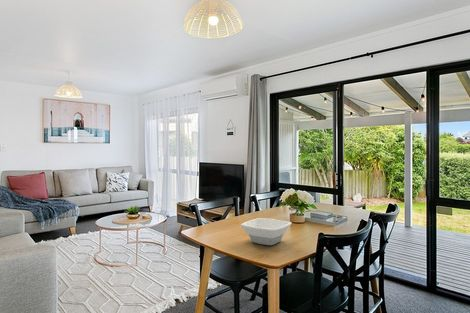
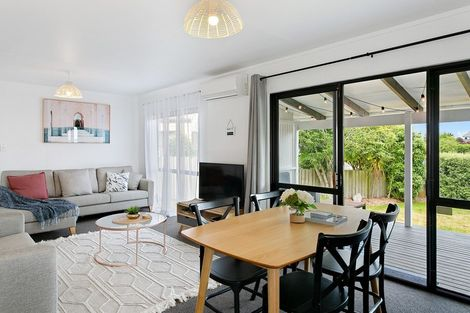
- bowl [240,217,293,246]
